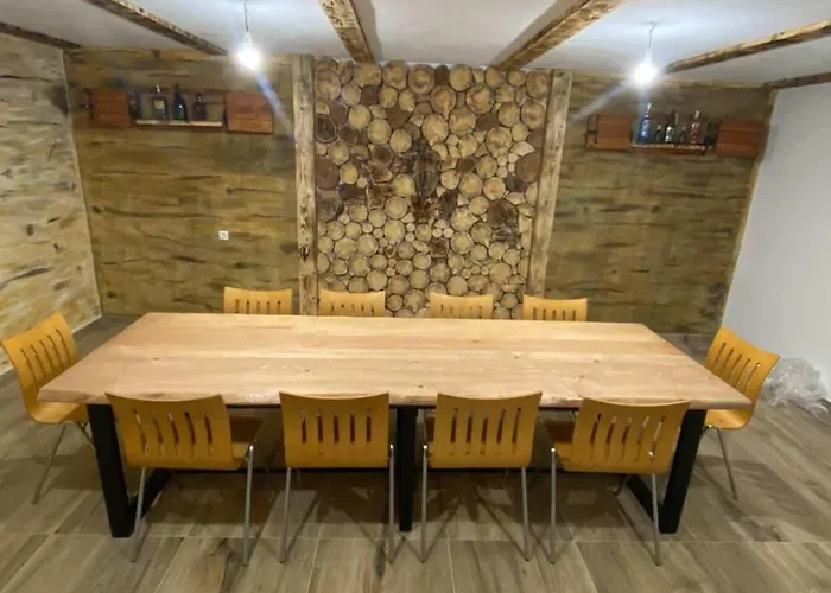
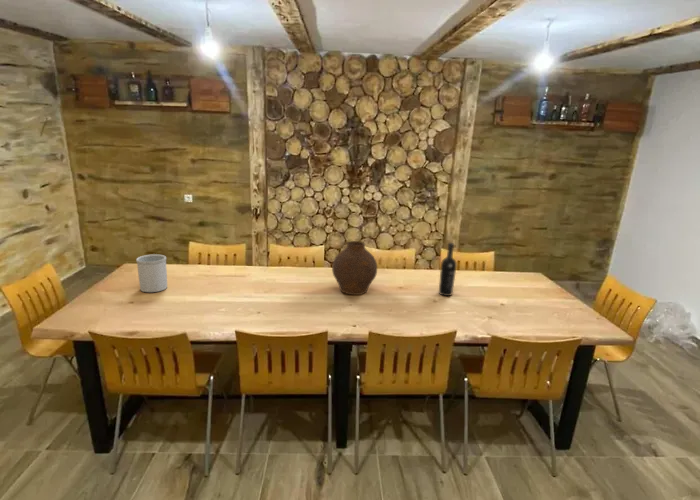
+ vase [331,240,378,296]
+ wine bottle [438,242,458,297]
+ utensil holder [135,253,168,293]
